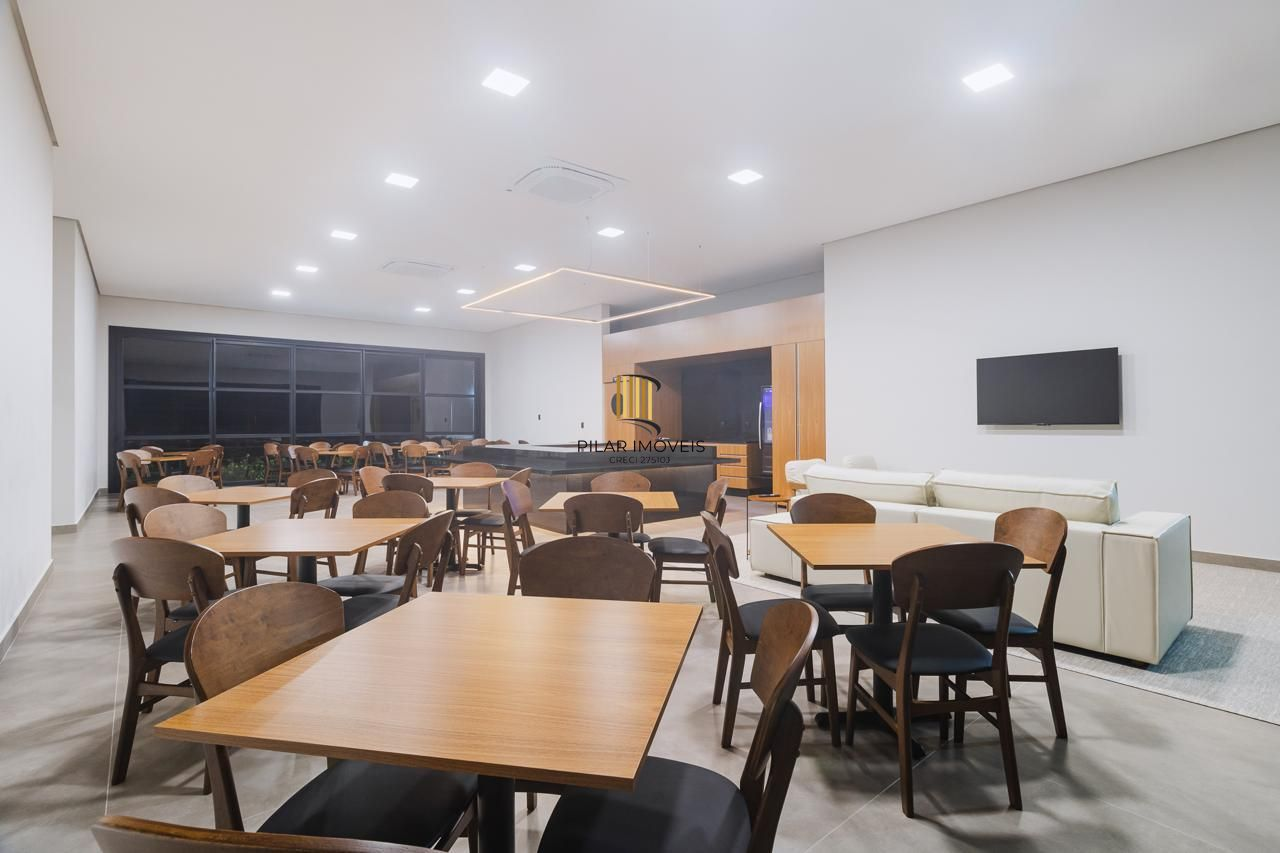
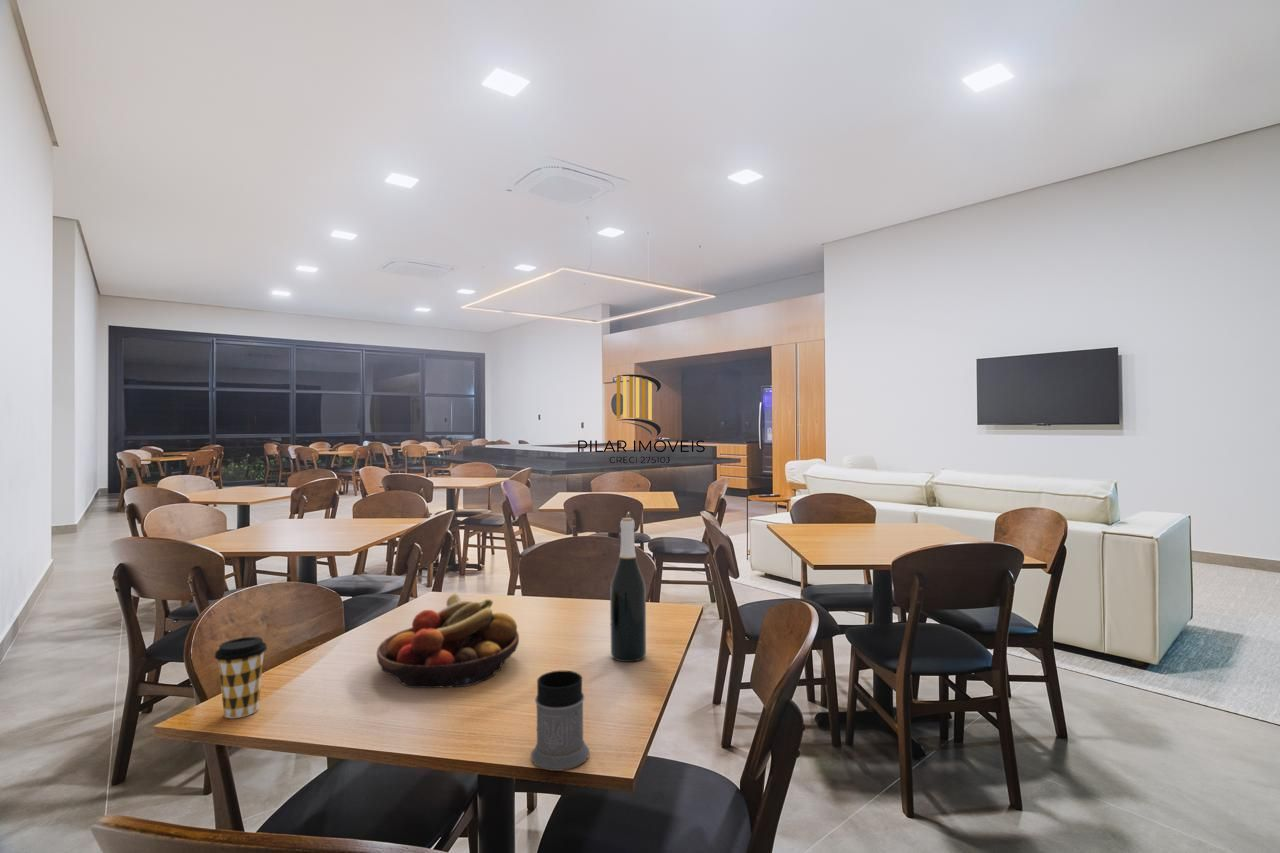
+ fruit bowl [376,592,520,689]
+ wine bottle [609,517,647,663]
+ coffee cup [214,636,268,719]
+ mug [530,670,590,772]
